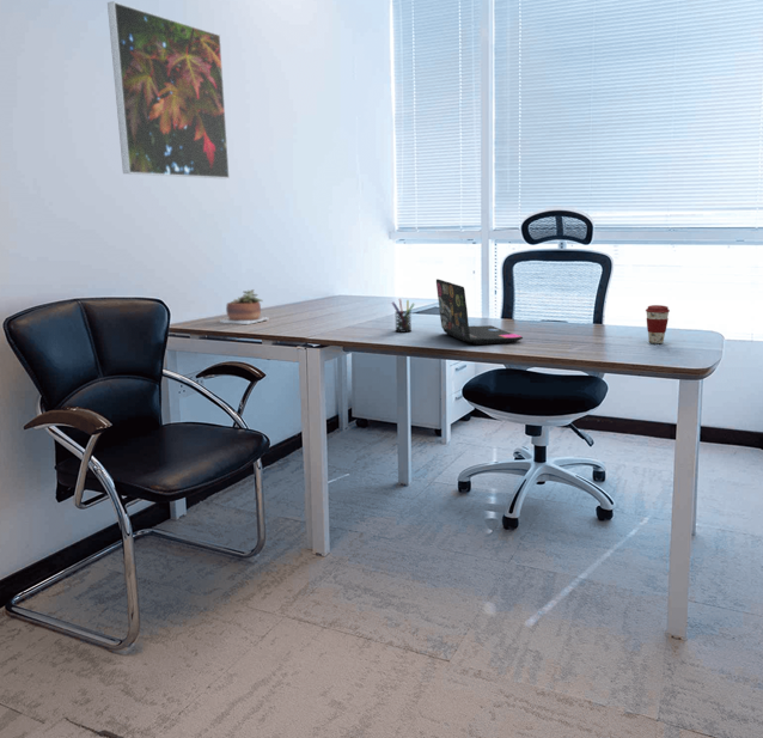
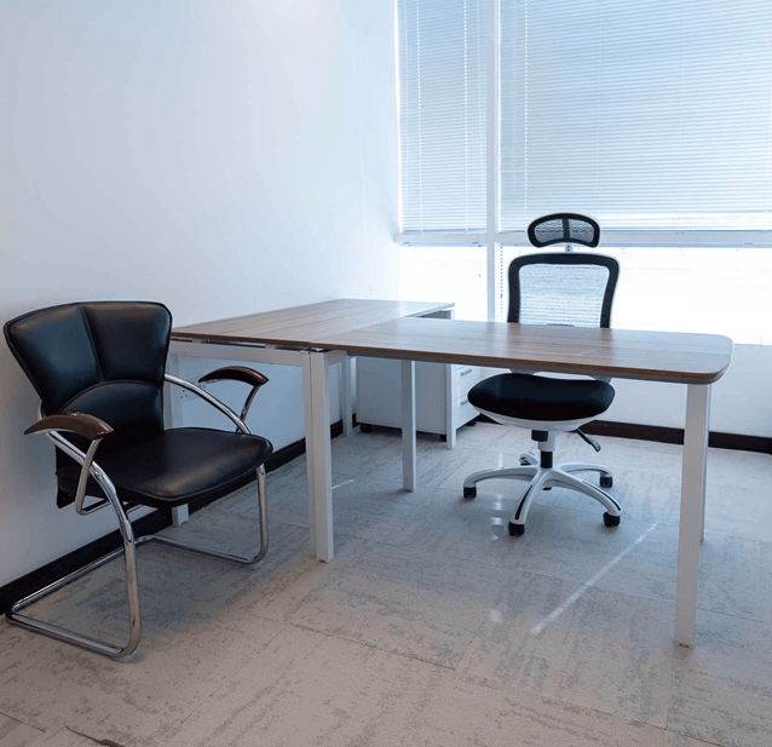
- coffee cup [645,304,671,344]
- laptop [435,279,524,346]
- succulent plant [219,288,270,325]
- pen holder [391,298,416,334]
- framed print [106,0,231,179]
